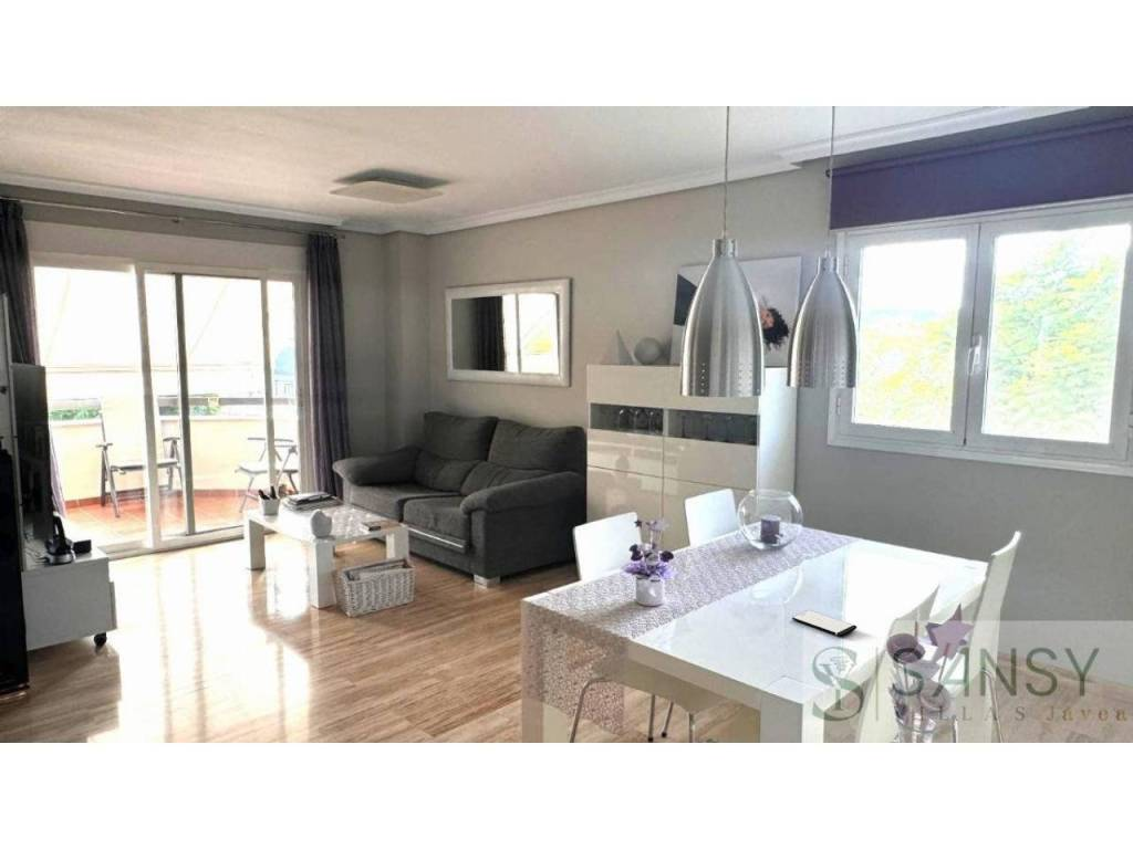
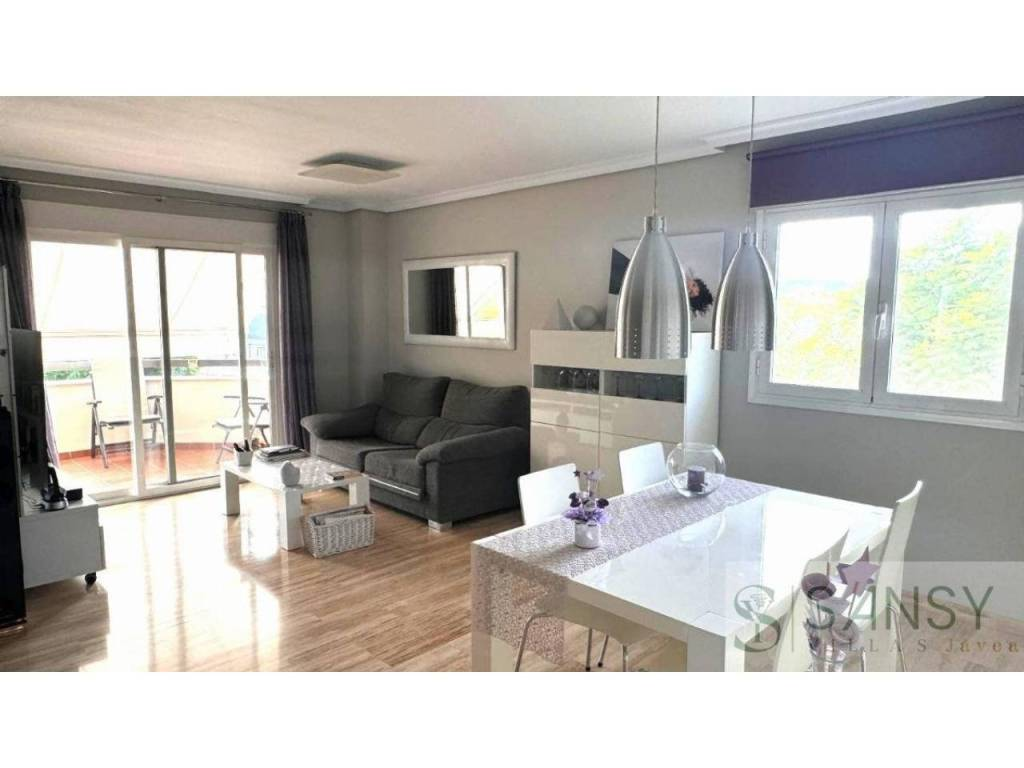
- smartphone [791,609,857,637]
